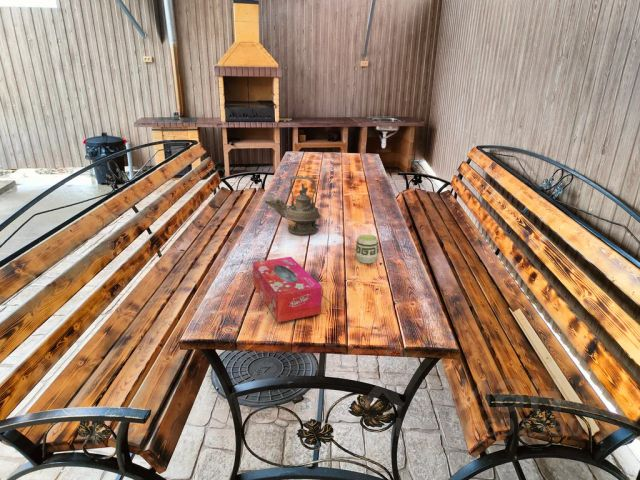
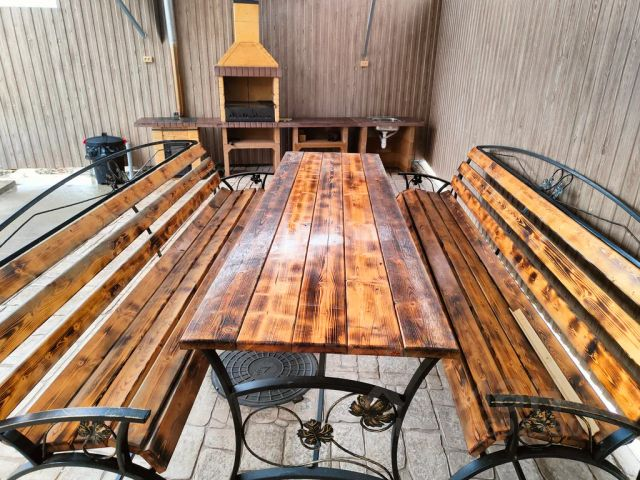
- cup [354,234,380,264]
- tissue box [252,256,323,323]
- teapot [264,175,322,236]
